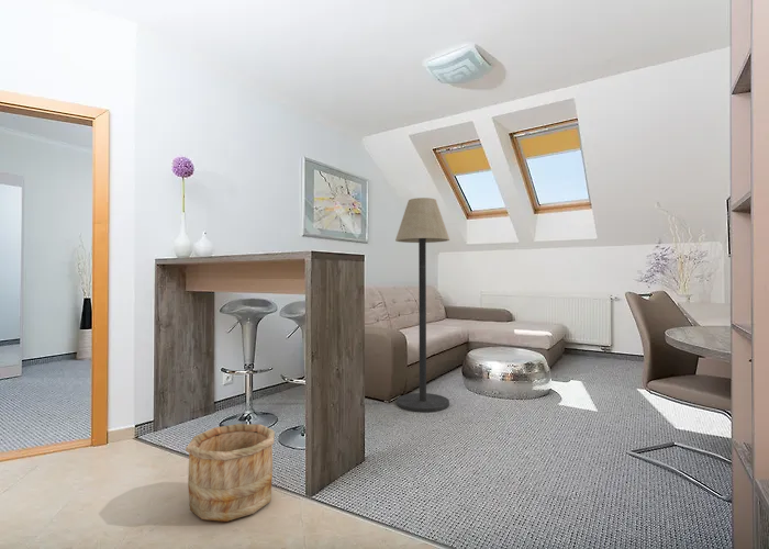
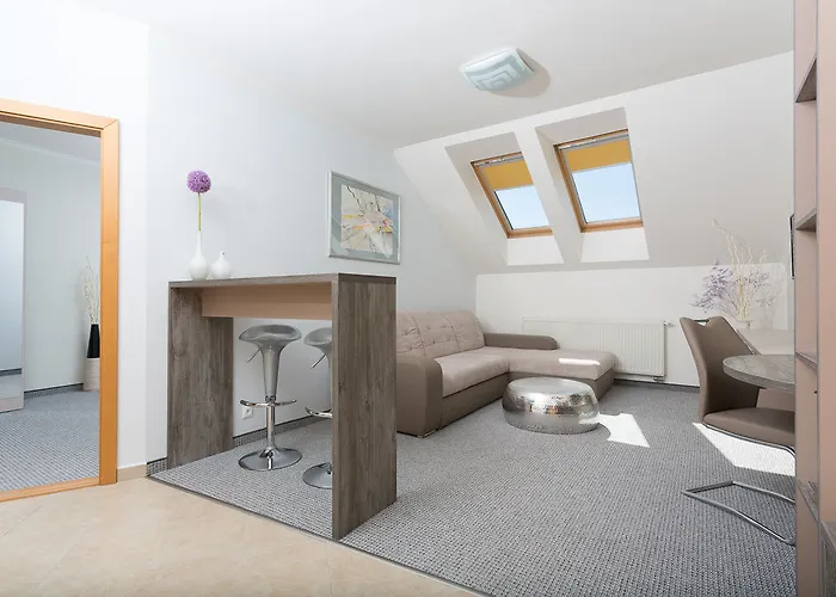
- wooden bucket [185,423,276,523]
- floor lamp [394,197,450,413]
